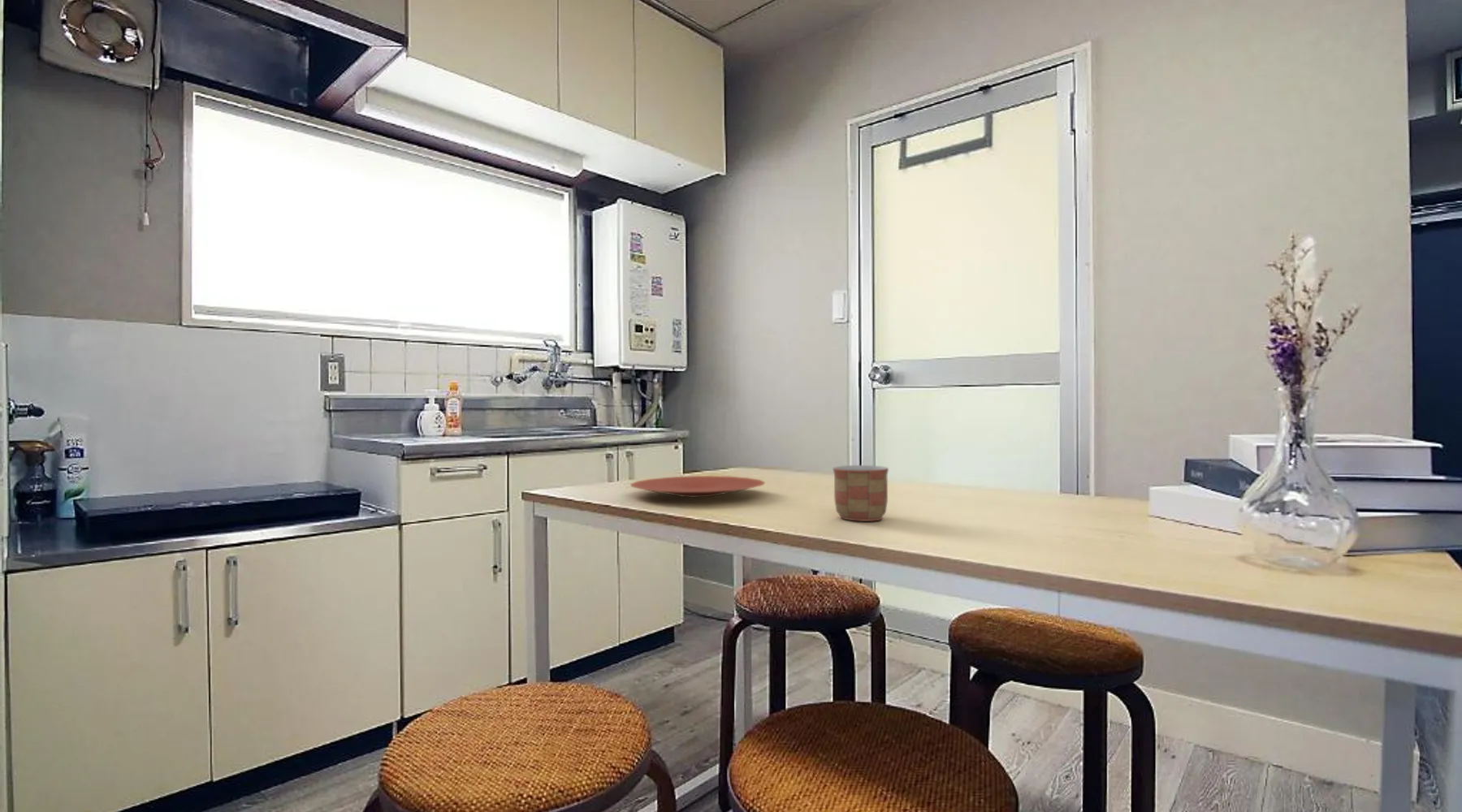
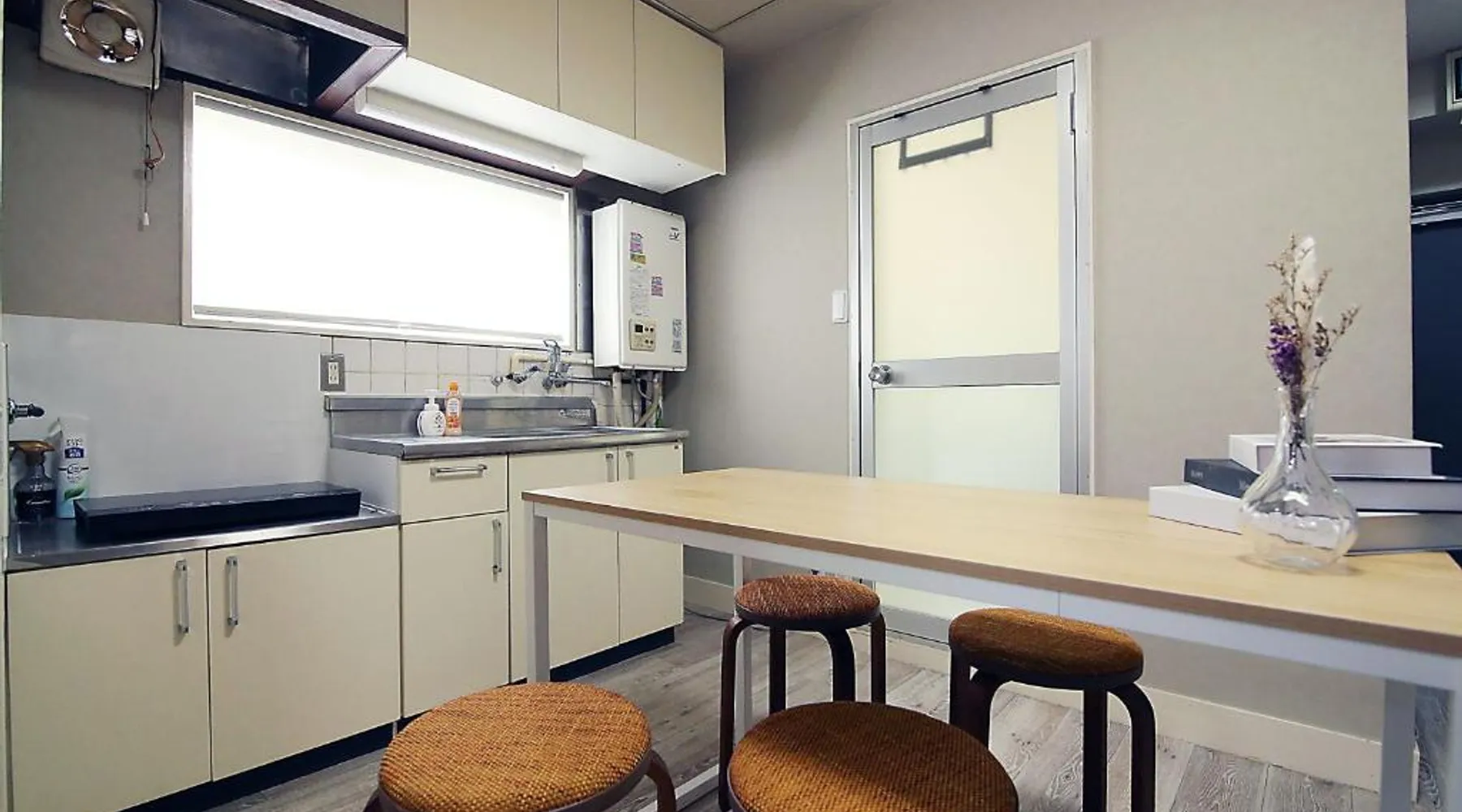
- plate [629,475,766,498]
- mug [833,464,889,522]
